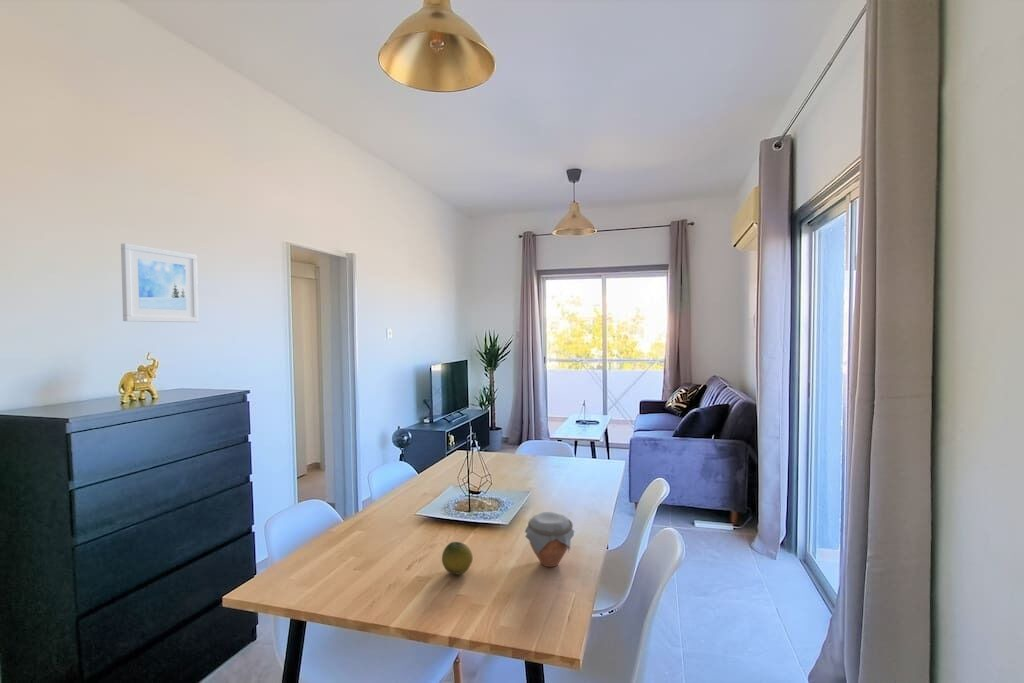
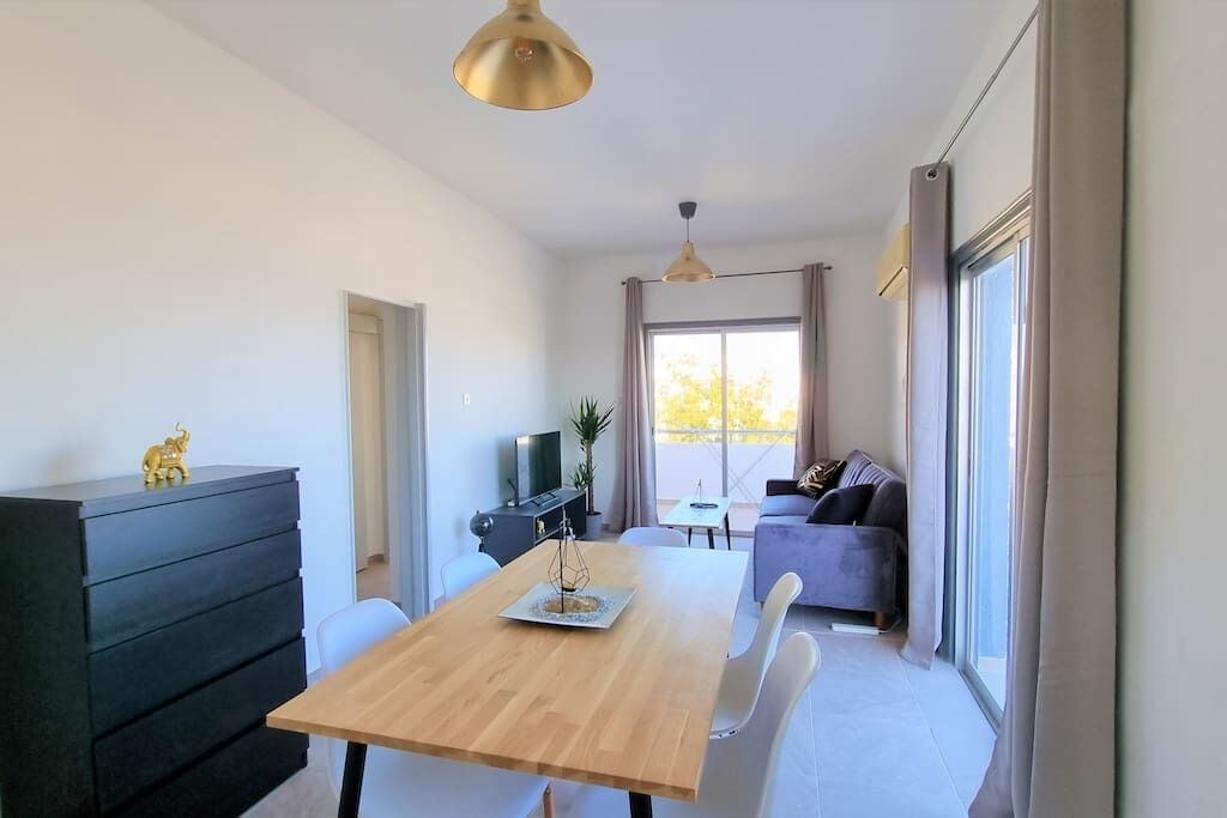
- fruit [441,541,474,575]
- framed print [120,242,199,323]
- jar [524,511,575,568]
